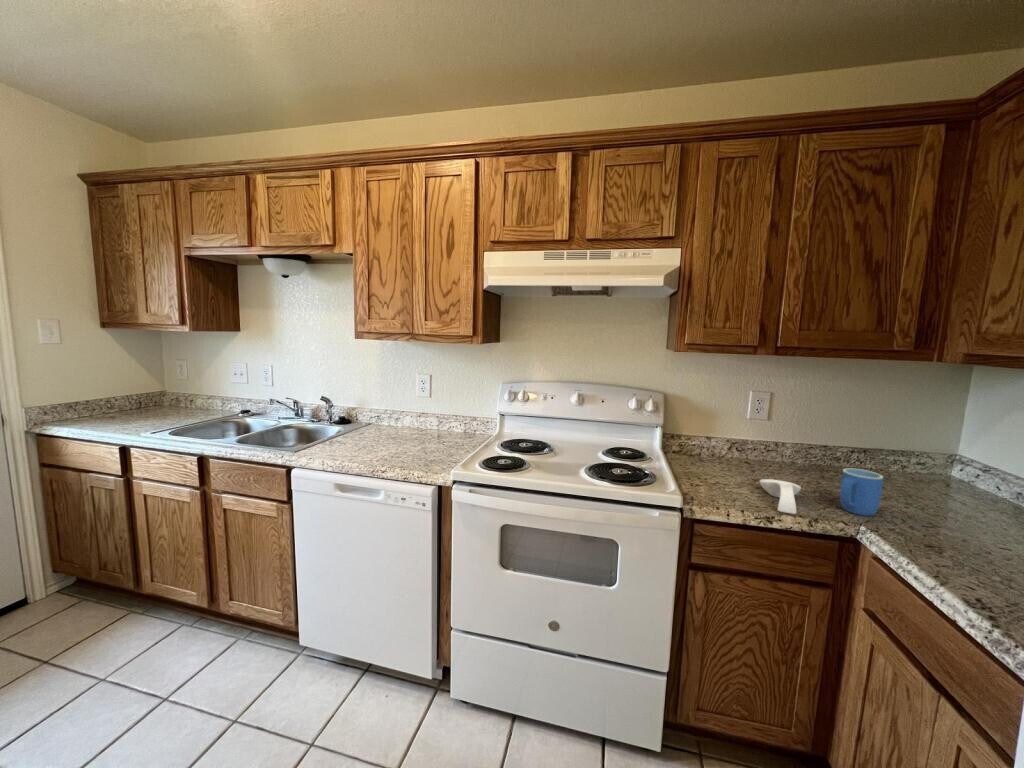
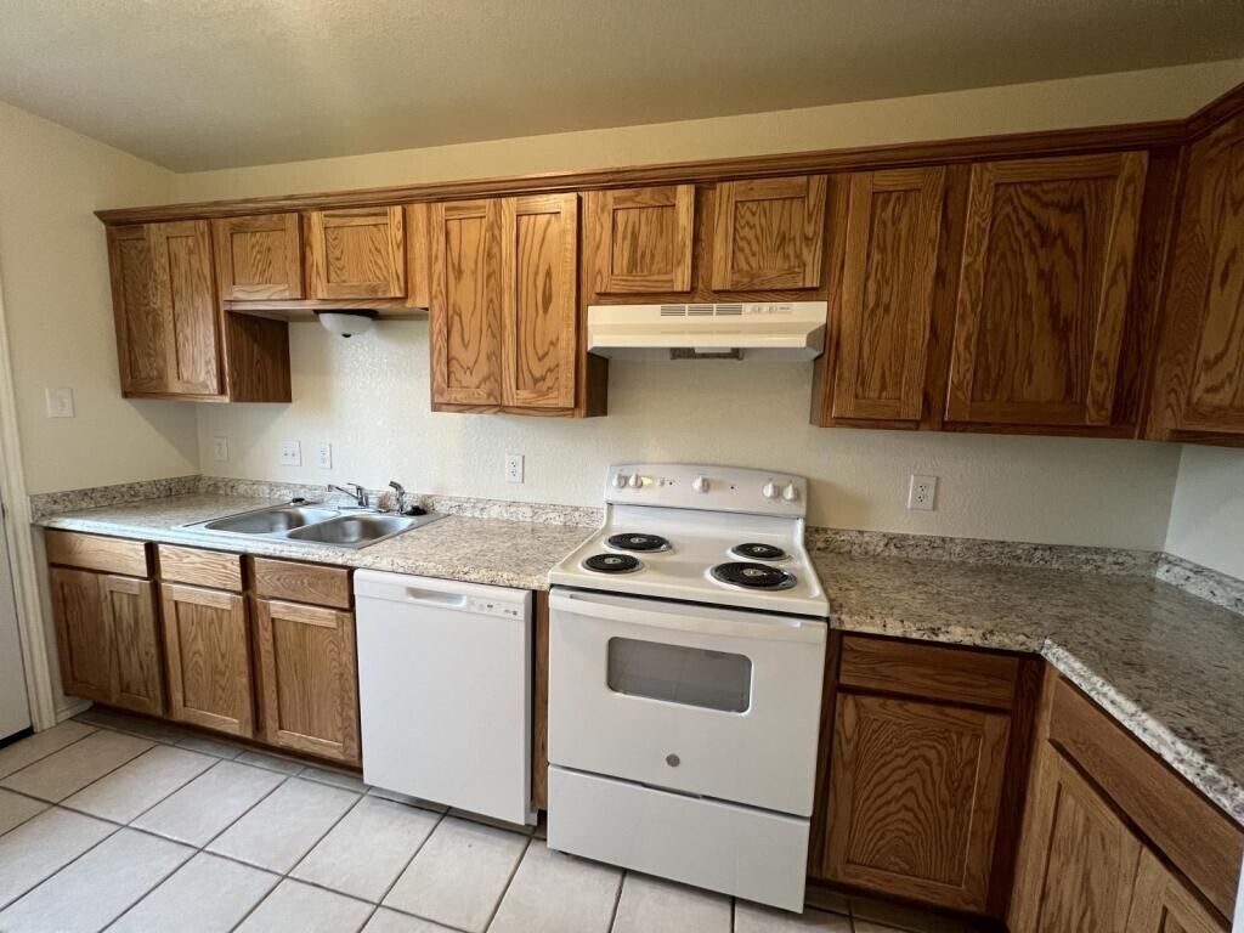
- mug [839,467,884,517]
- spoon rest [758,478,802,515]
